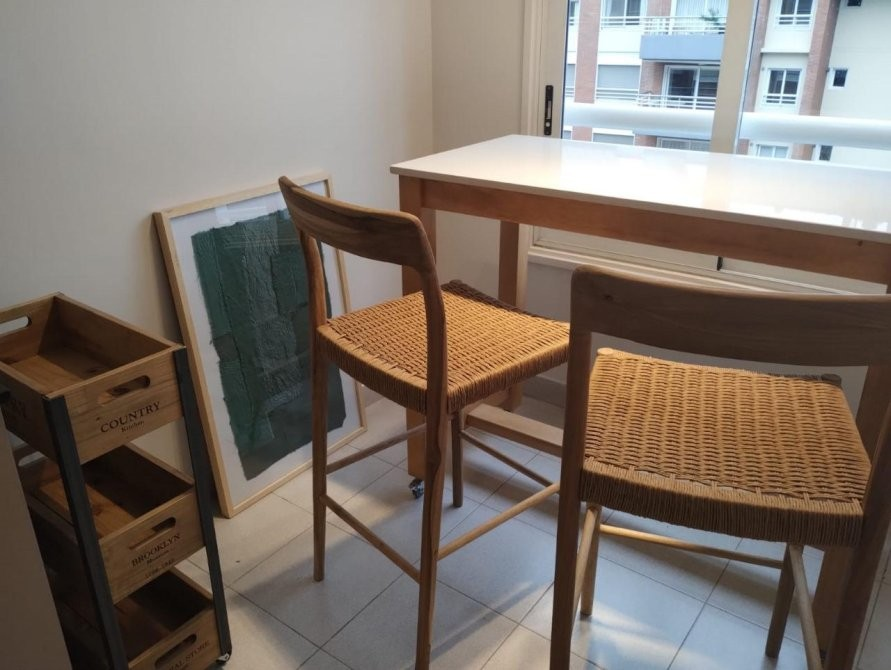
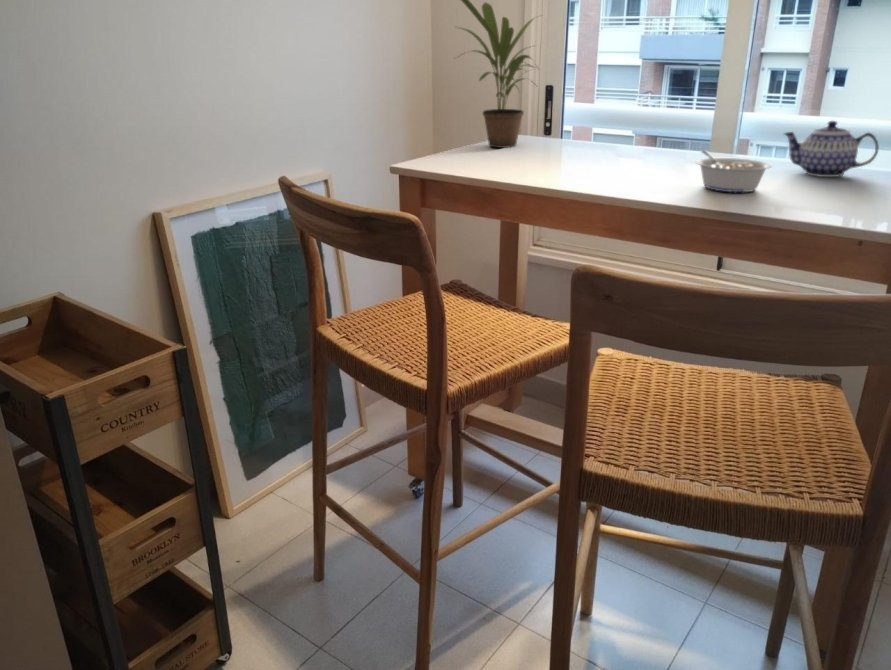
+ potted plant [453,0,544,149]
+ teapot [782,120,880,178]
+ legume [695,149,773,193]
